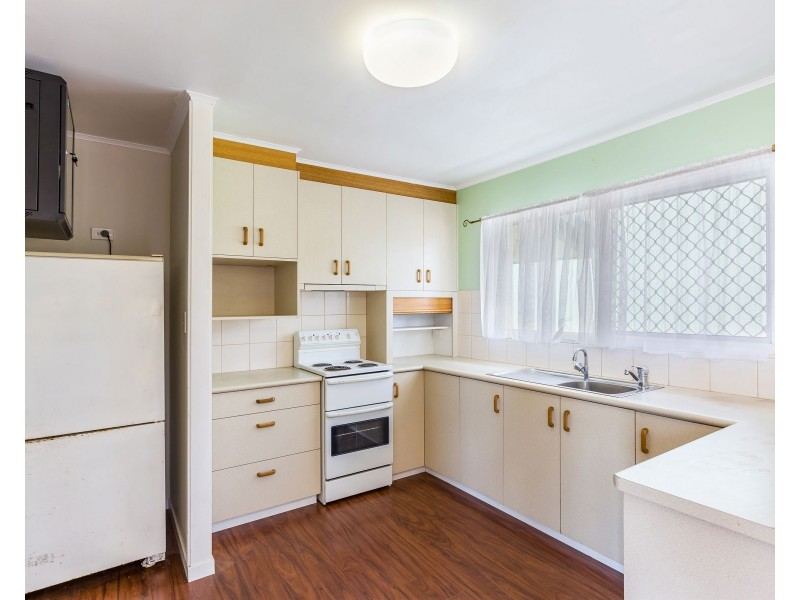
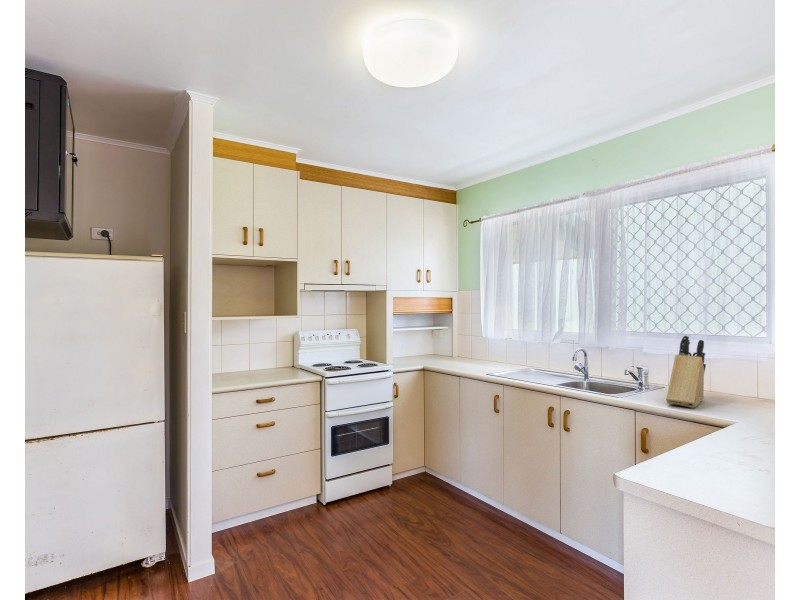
+ knife block [665,334,707,409]
